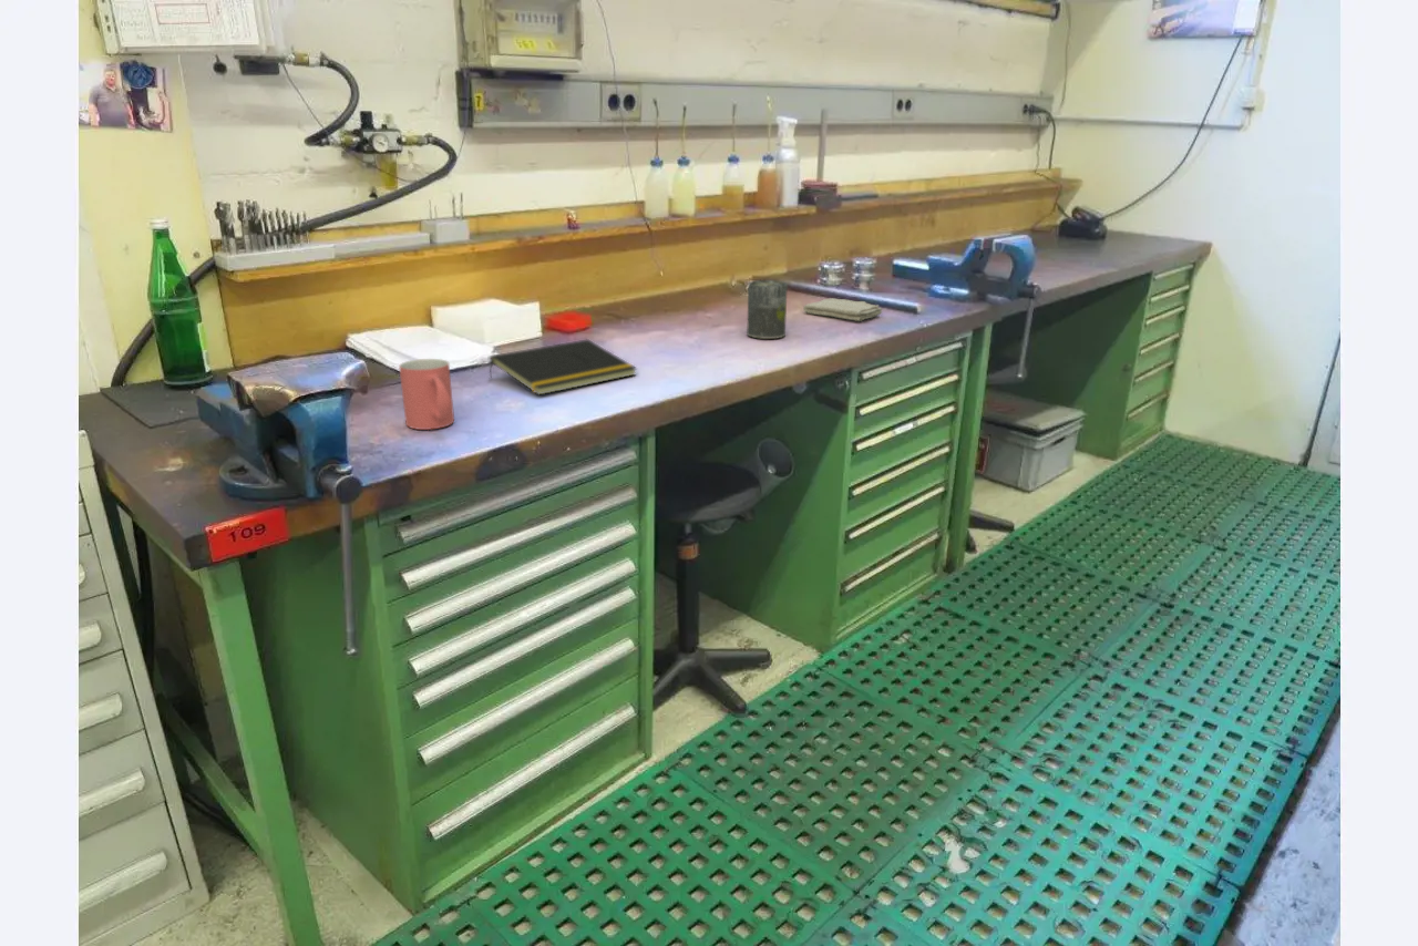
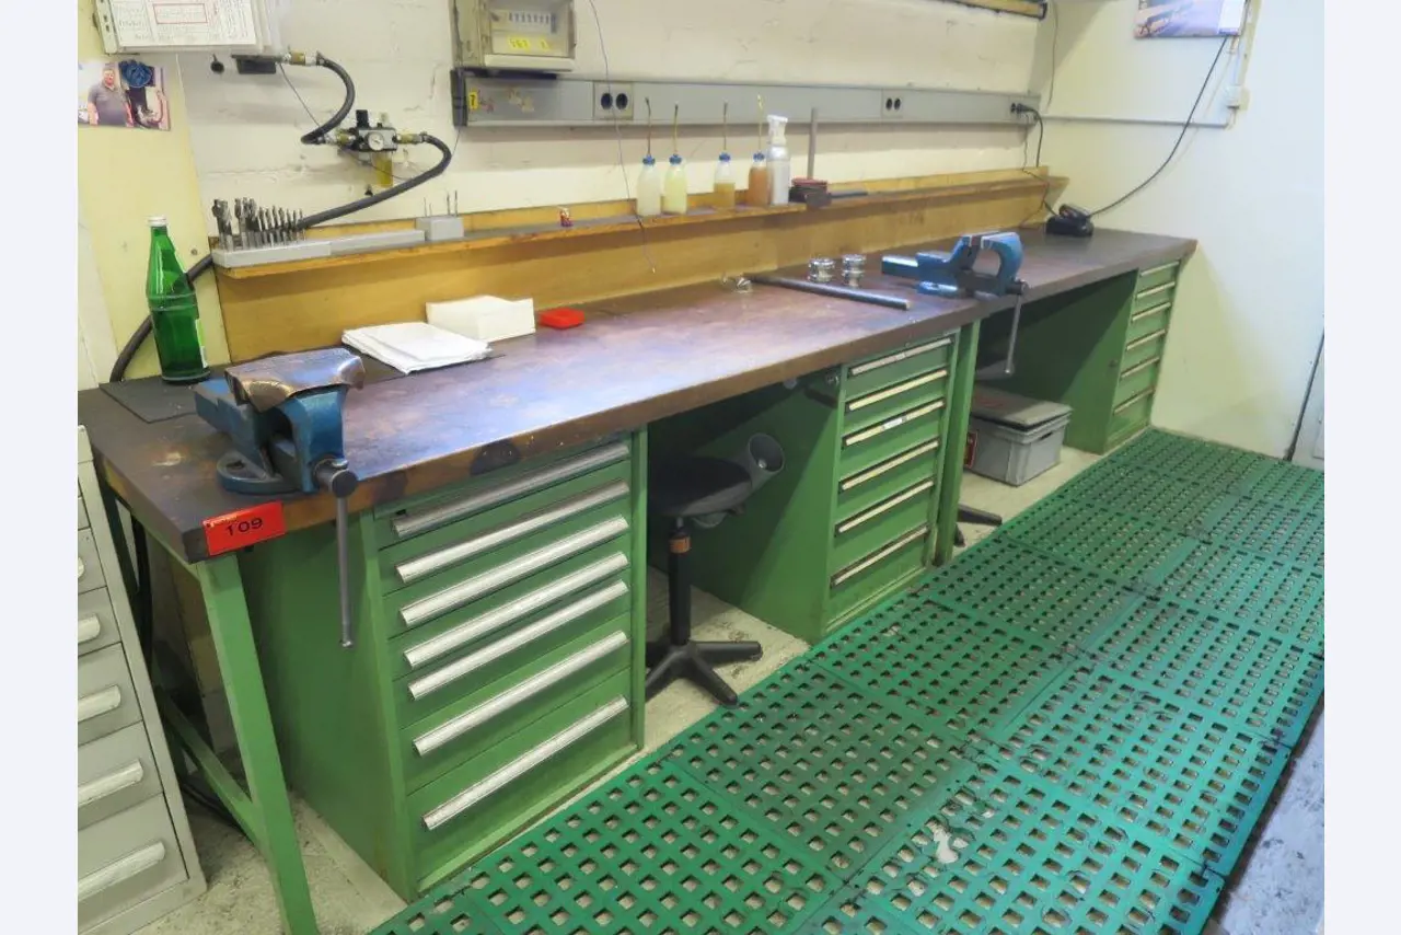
- washcloth [802,297,883,322]
- mug [398,358,455,431]
- can [746,279,789,340]
- notepad [489,338,638,397]
